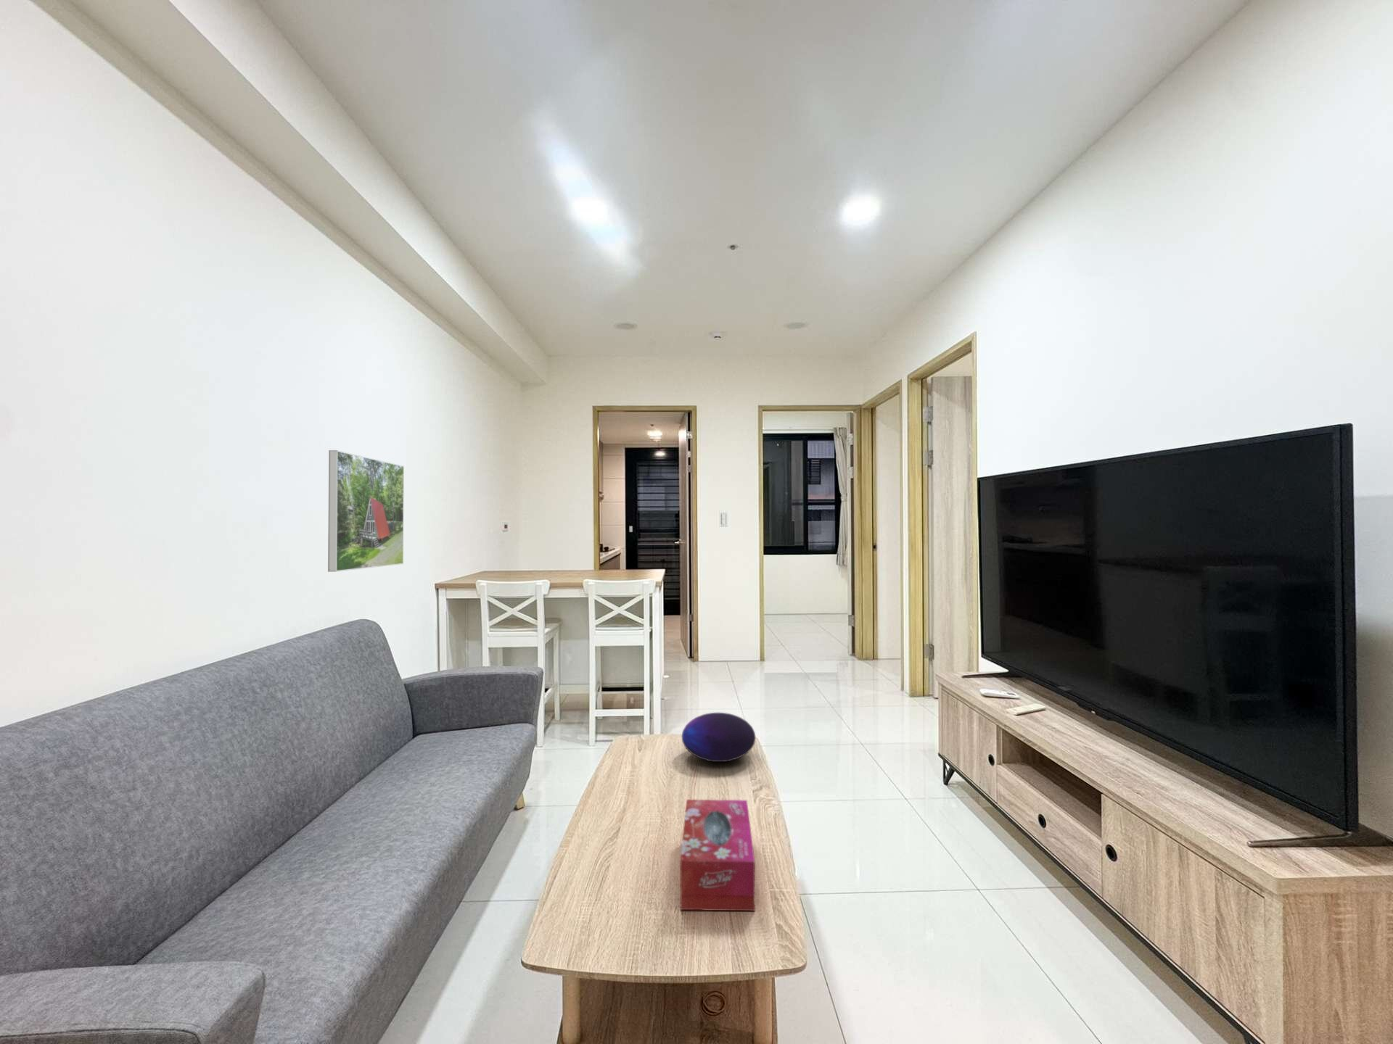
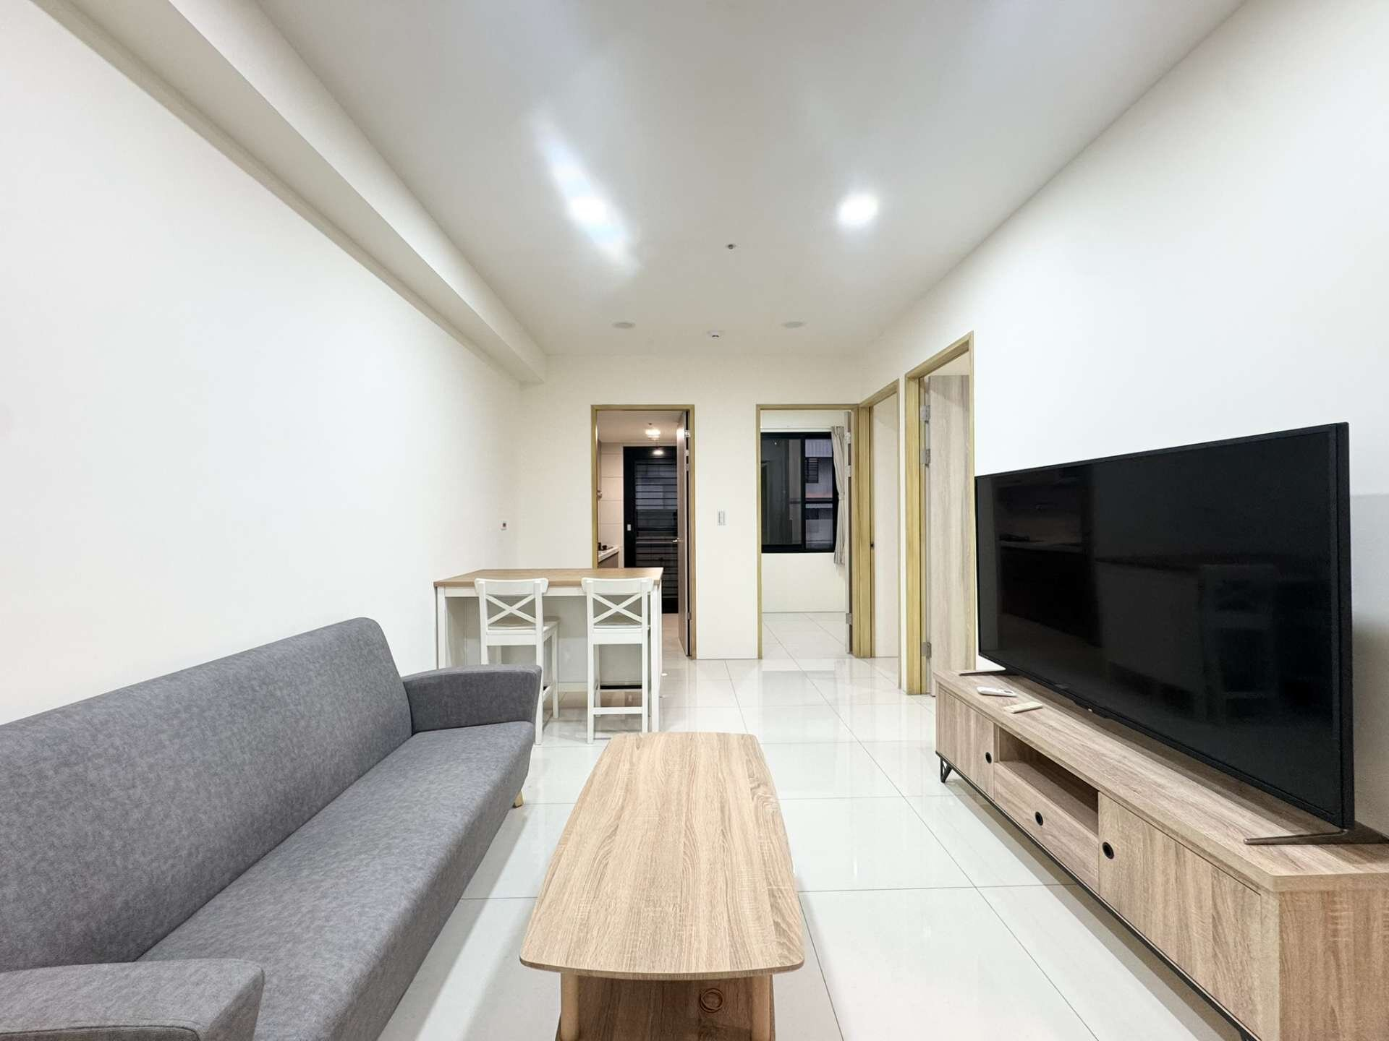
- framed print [327,450,405,572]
- tissue box [680,799,756,912]
- decorative orb [681,712,757,762]
